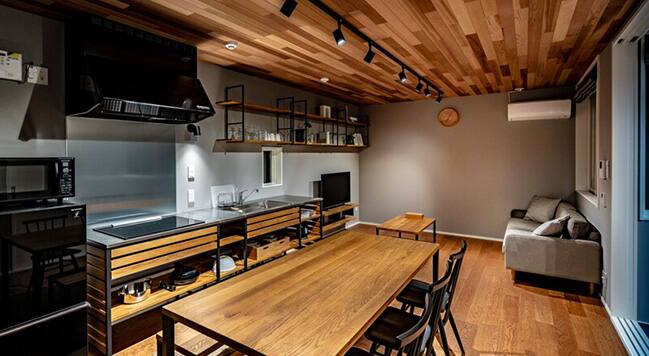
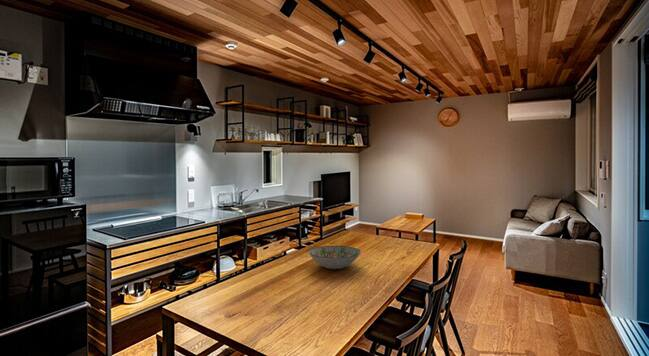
+ decorative bowl [307,245,362,270]
